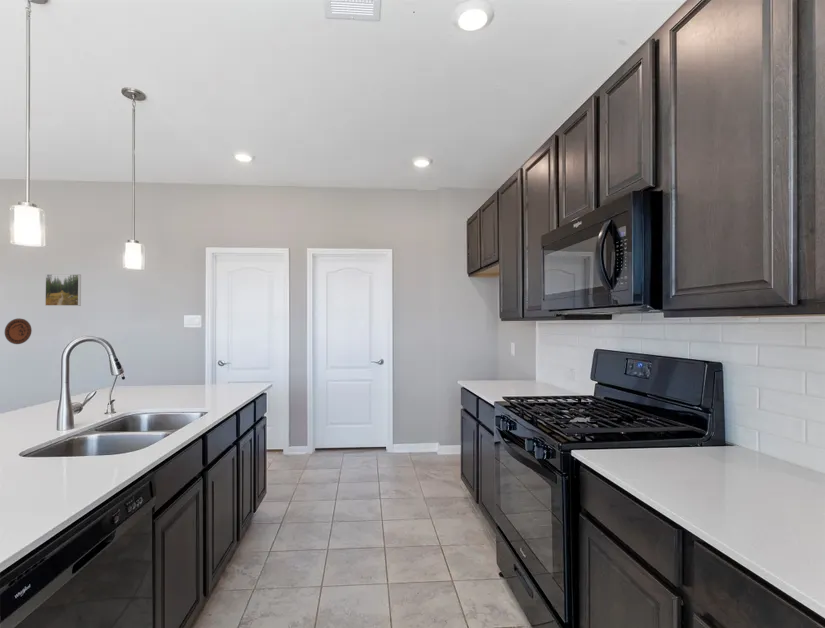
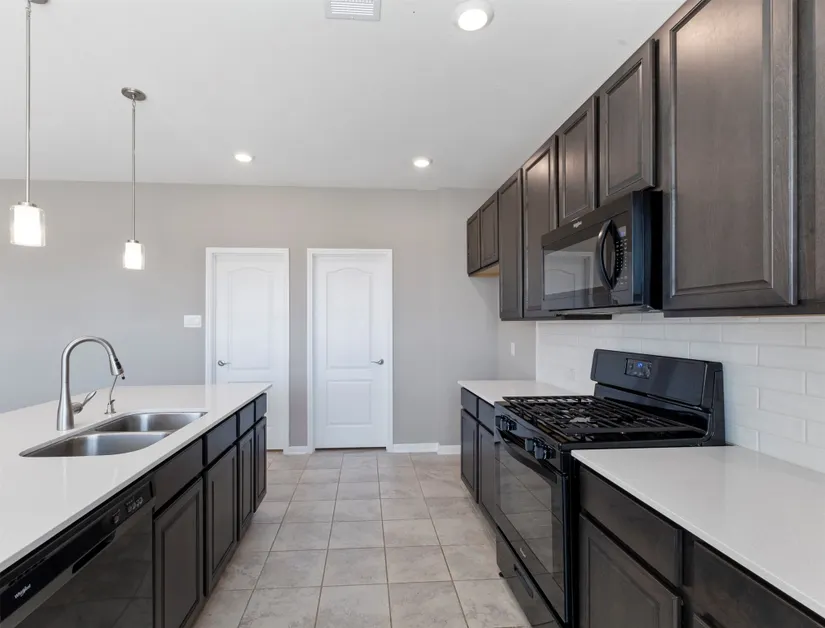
- decorative plate [4,318,33,345]
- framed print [44,273,82,307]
